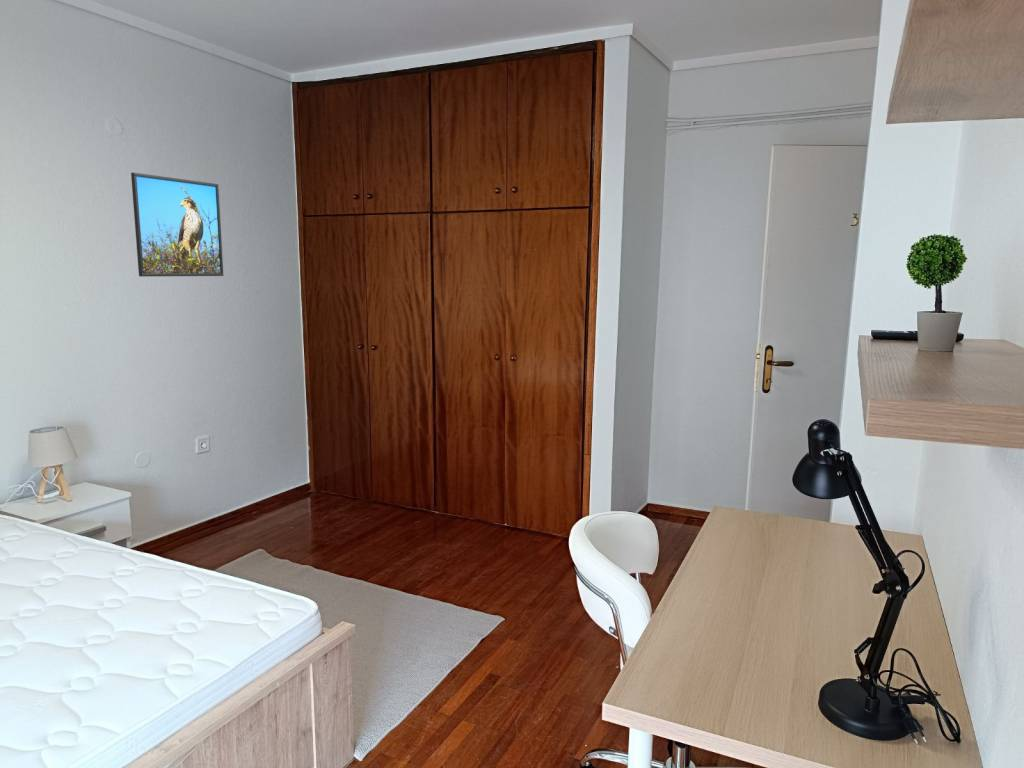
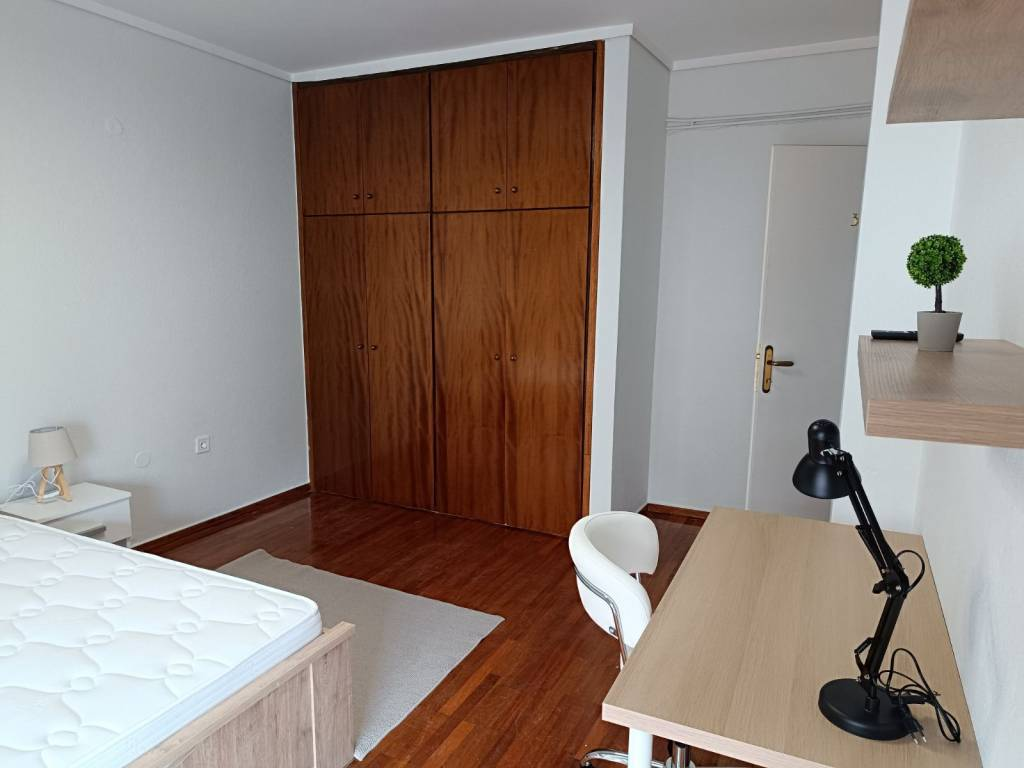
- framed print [130,172,224,278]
